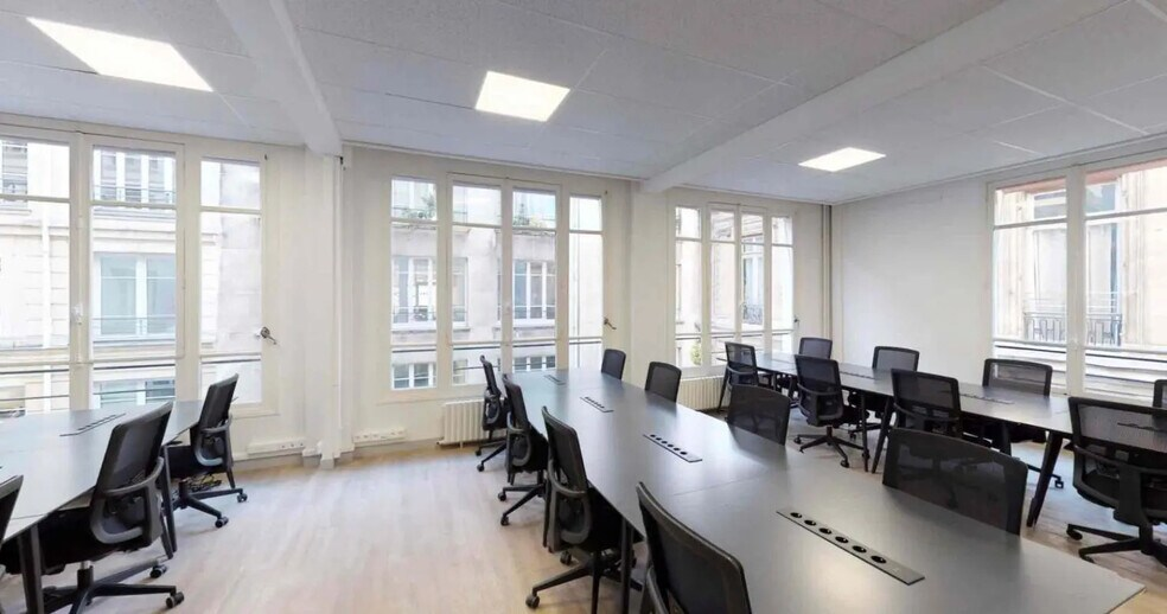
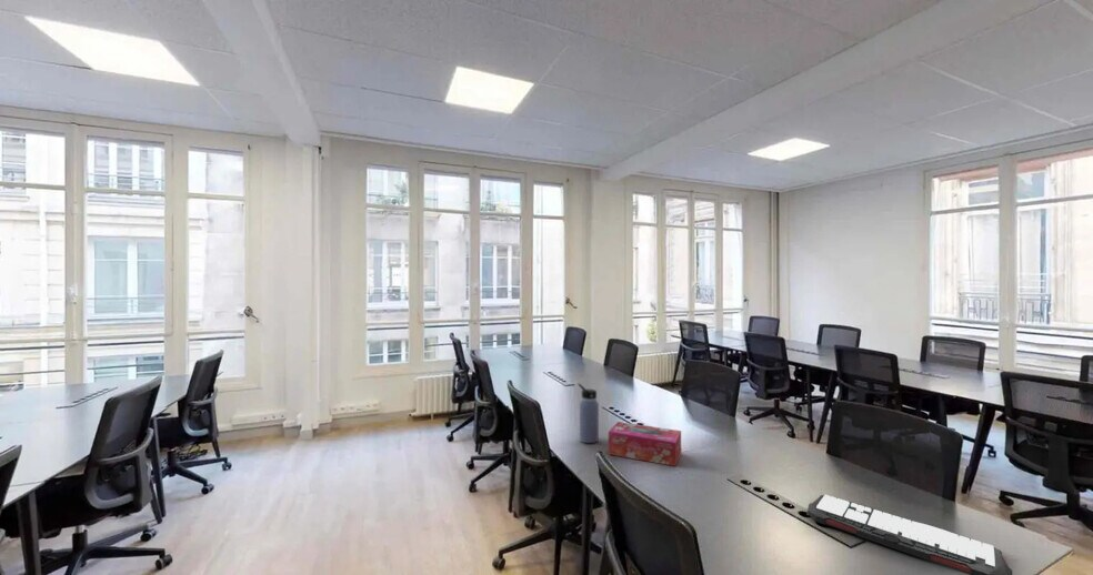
+ keyboard [806,494,1013,575]
+ tissue box [608,421,682,467]
+ water bottle [578,382,600,444]
